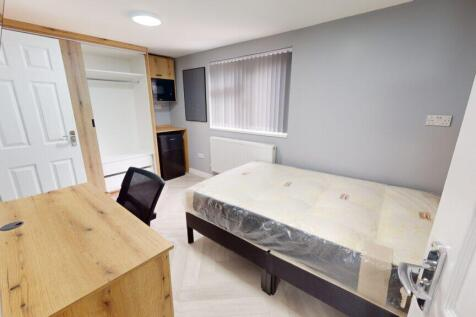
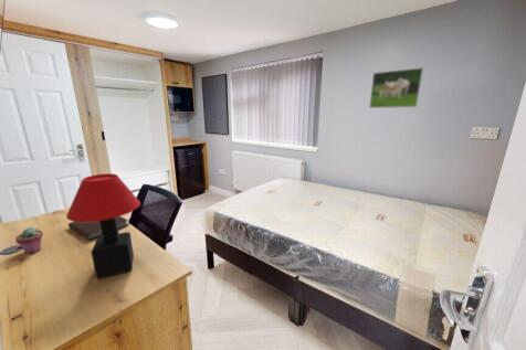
+ table lamp [65,172,141,279]
+ potted succulent [14,226,44,255]
+ notebook [67,215,130,241]
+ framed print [368,66,424,109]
